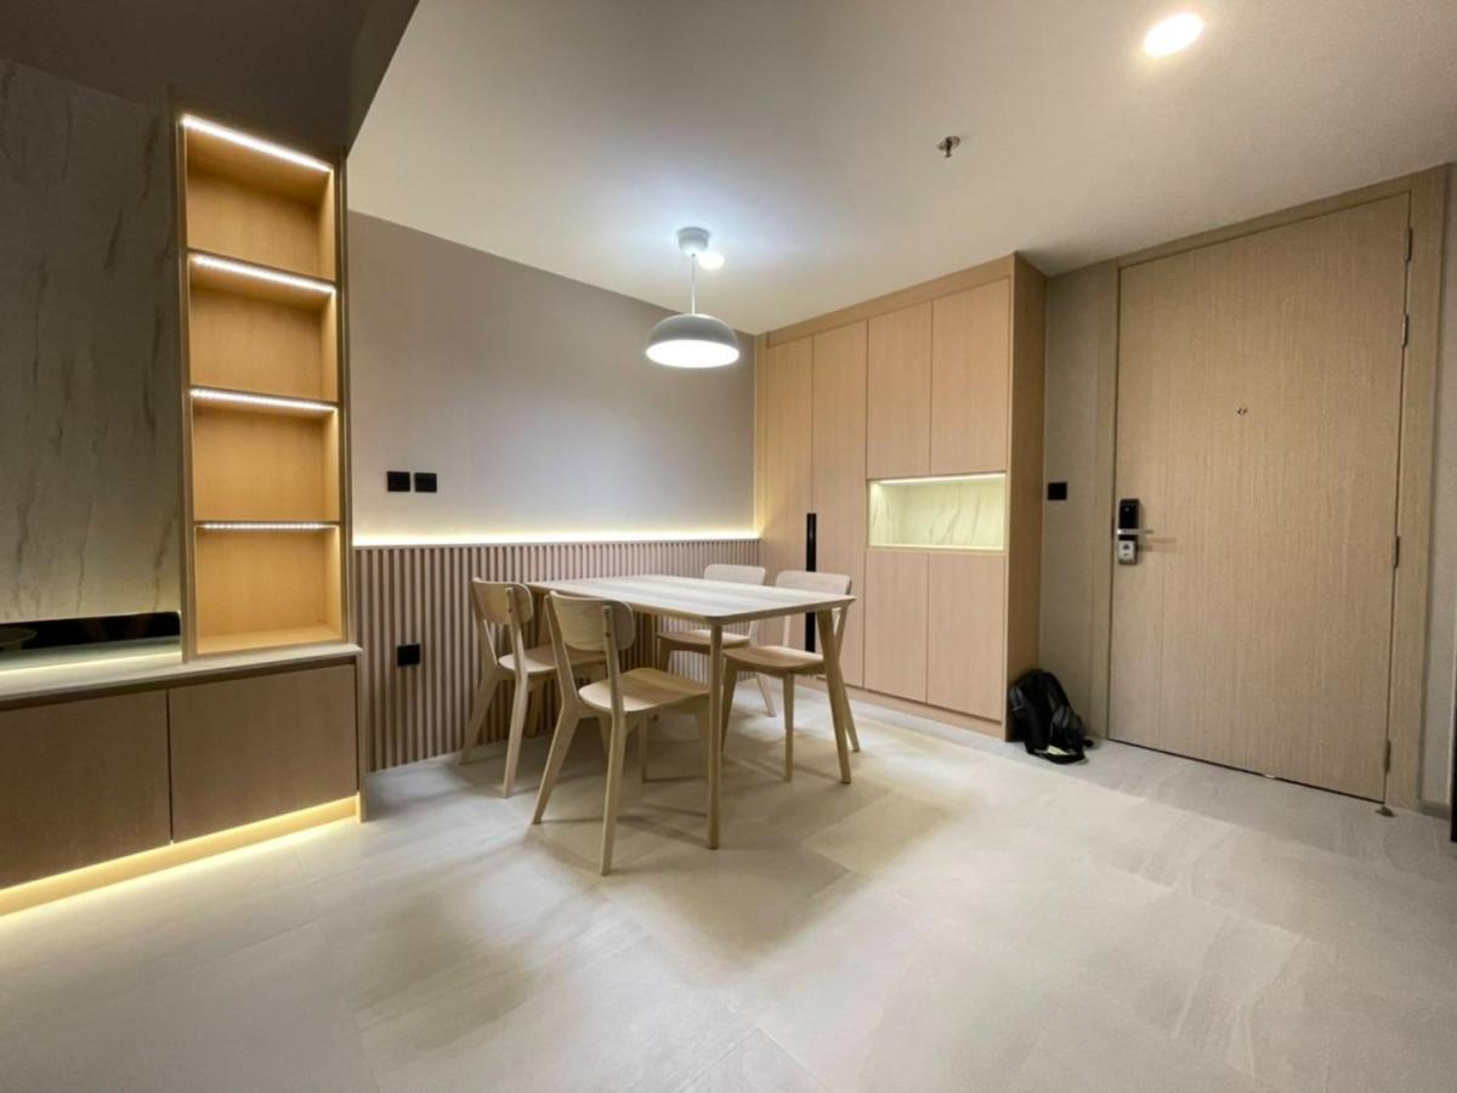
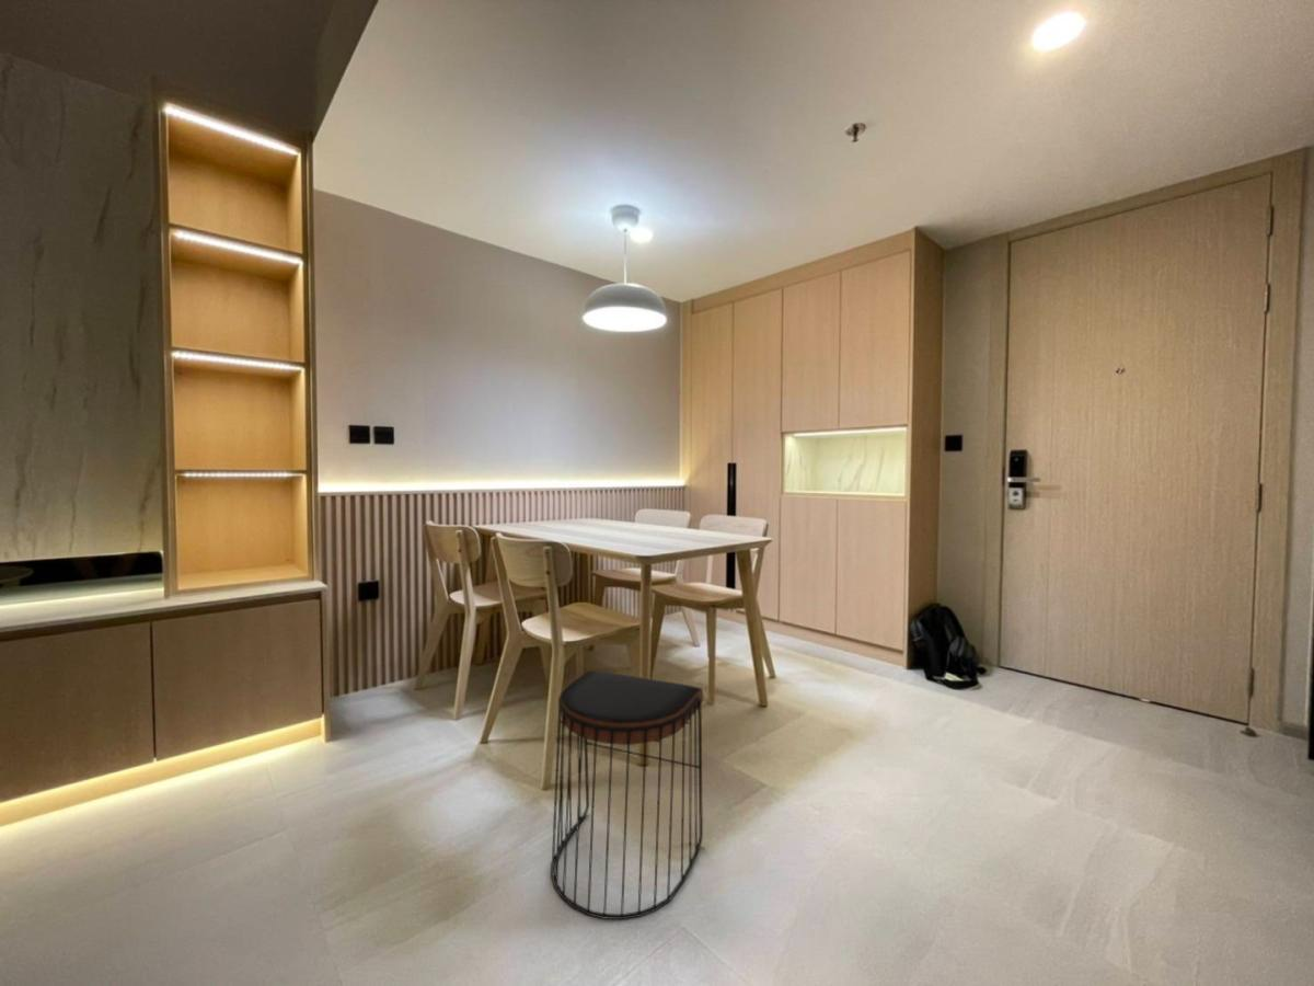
+ stool [550,669,704,920]
